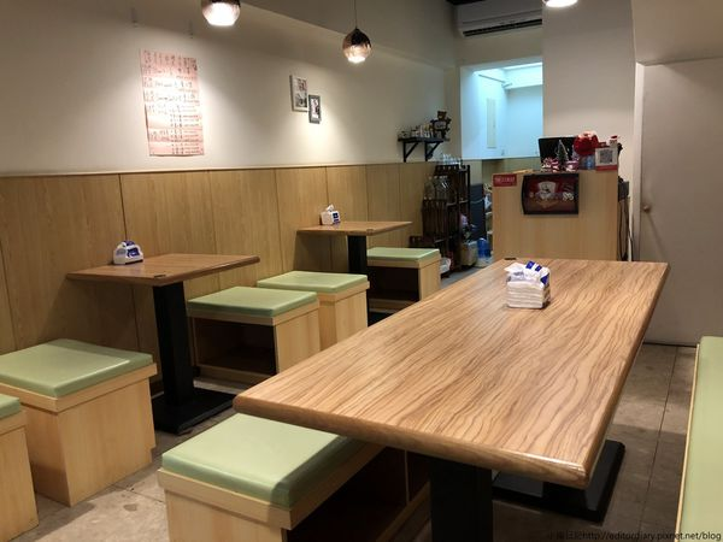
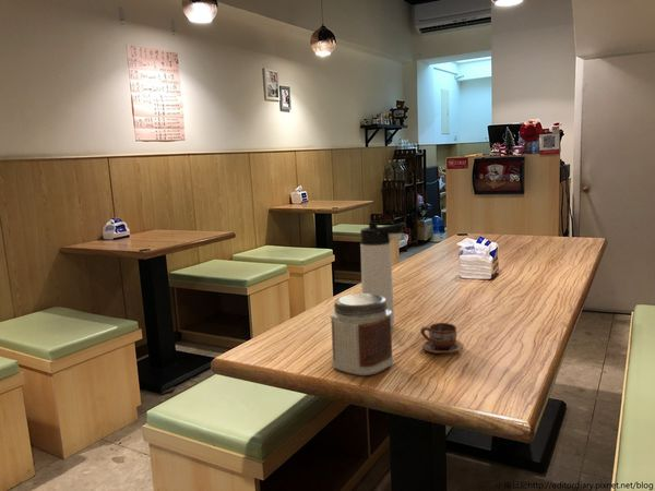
+ thermos bottle [359,221,406,328]
+ jar [329,292,395,376]
+ cup [419,322,465,355]
